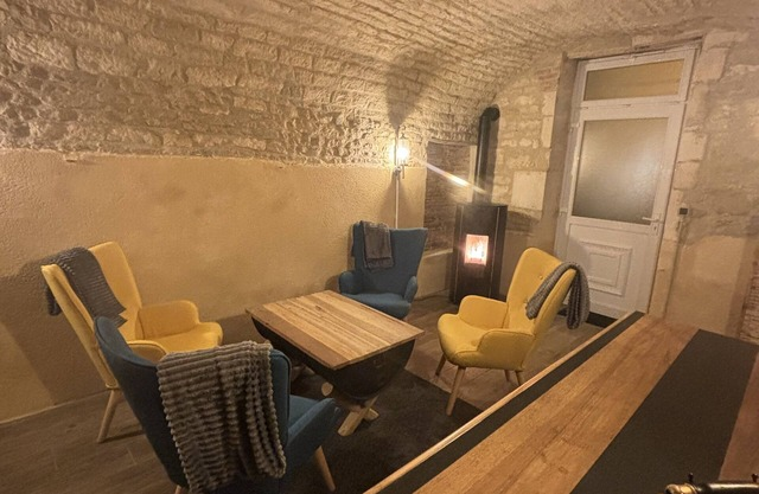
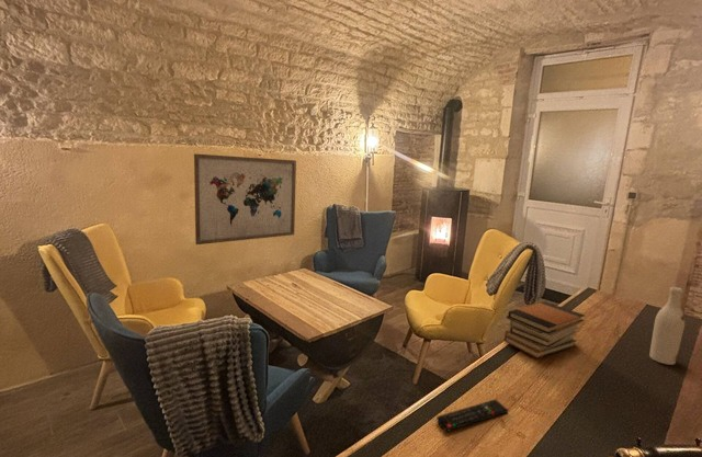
+ wine bottle [648,286,686,366]
+ book stack [502,300,586,359]
+ wall art [193,152,297,245]
+ remote control [435,398,510,433]
